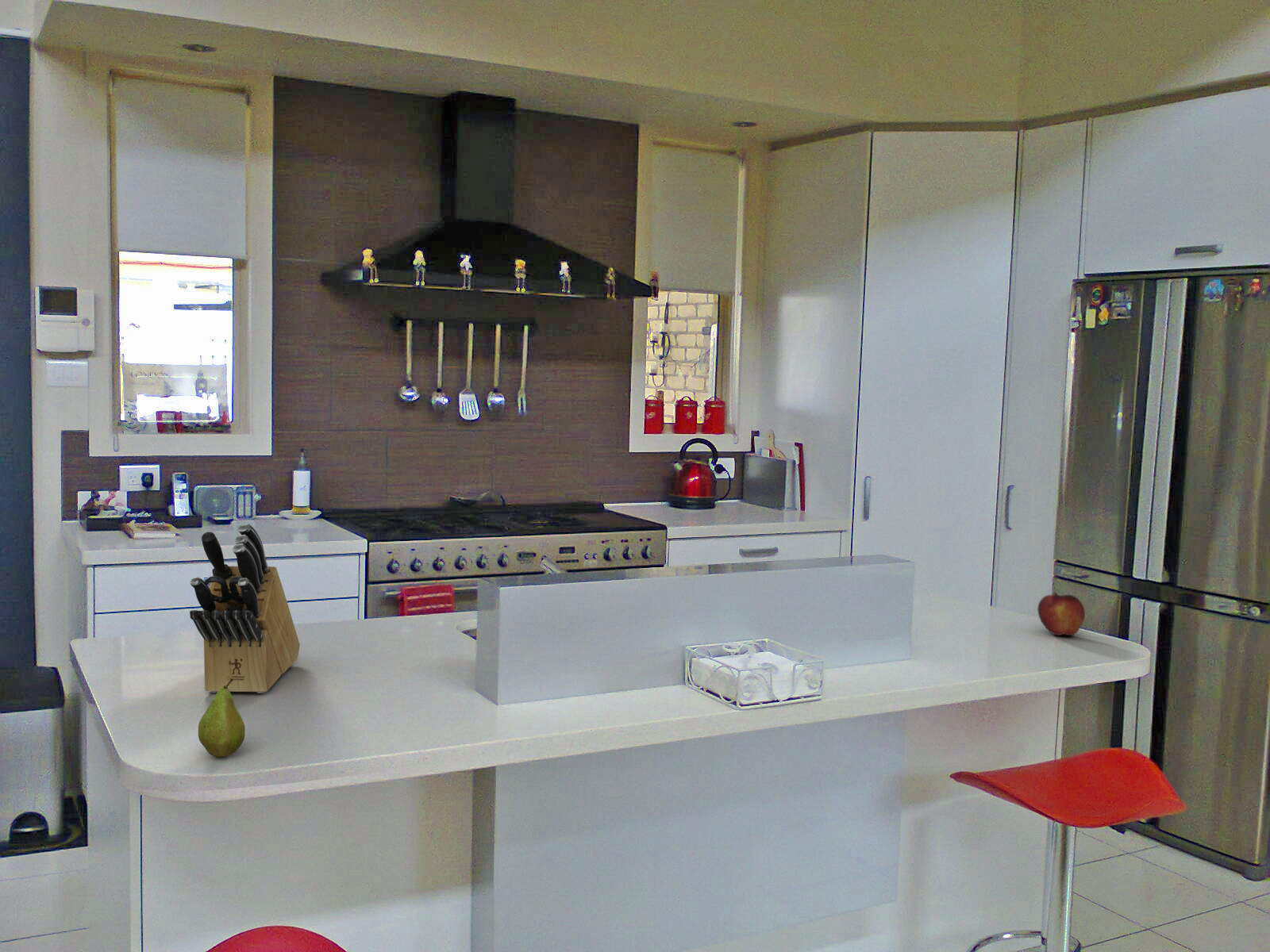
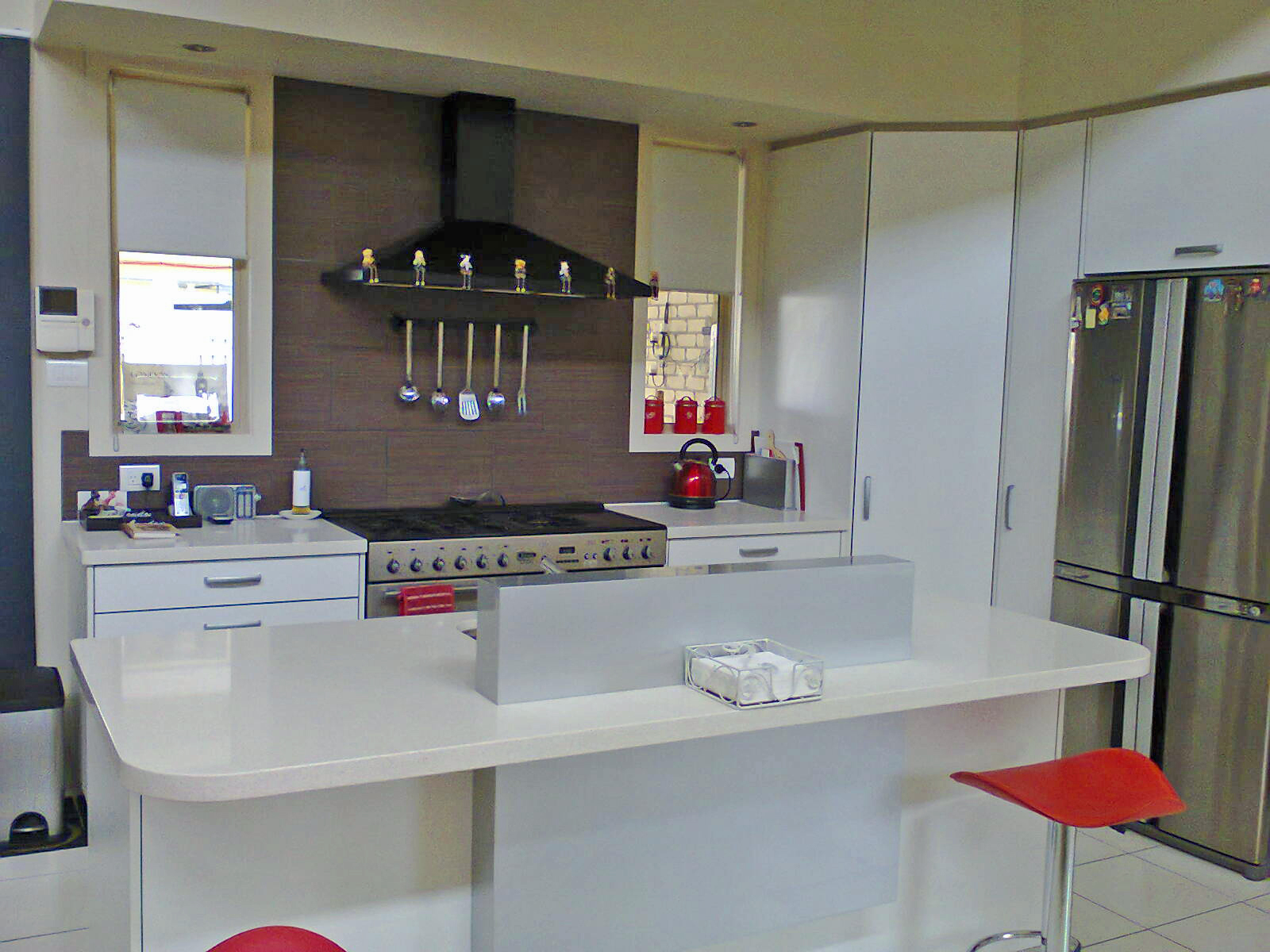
- fruit [198,678,246,758]
- fruit [1037,591,1086,636]
- knife block [189,523,301,694]
